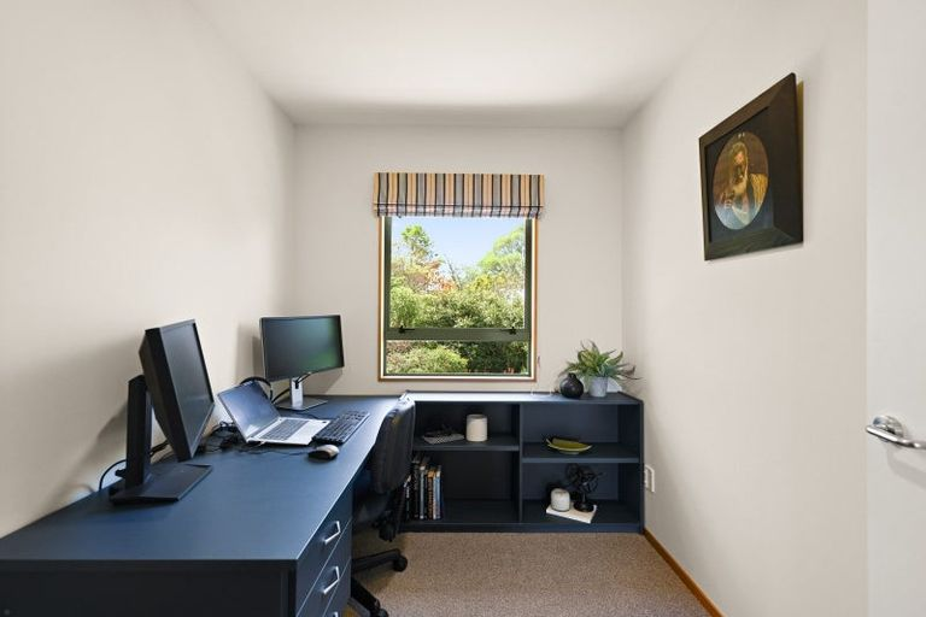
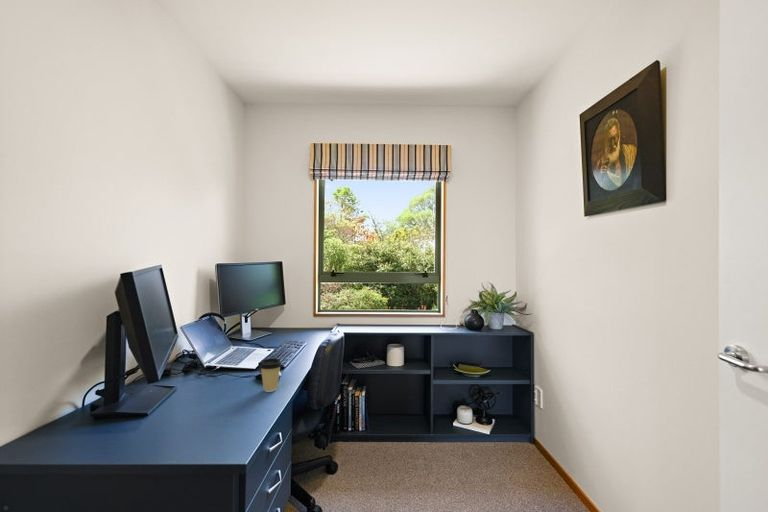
+ coffee cup [258,357,283,393]
